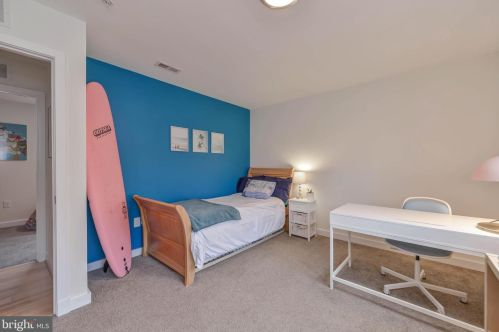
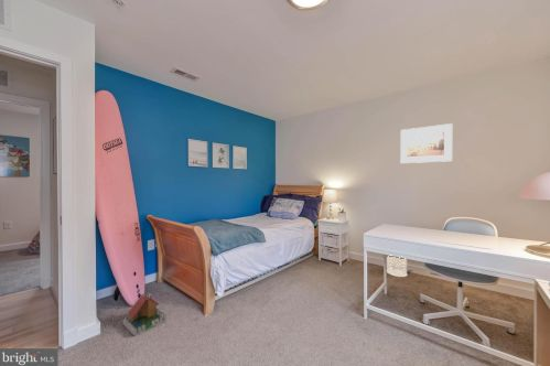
+ toy house [121,292,168,337]
+ wastebasket [386,255,408,278]
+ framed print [399,122,453,164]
